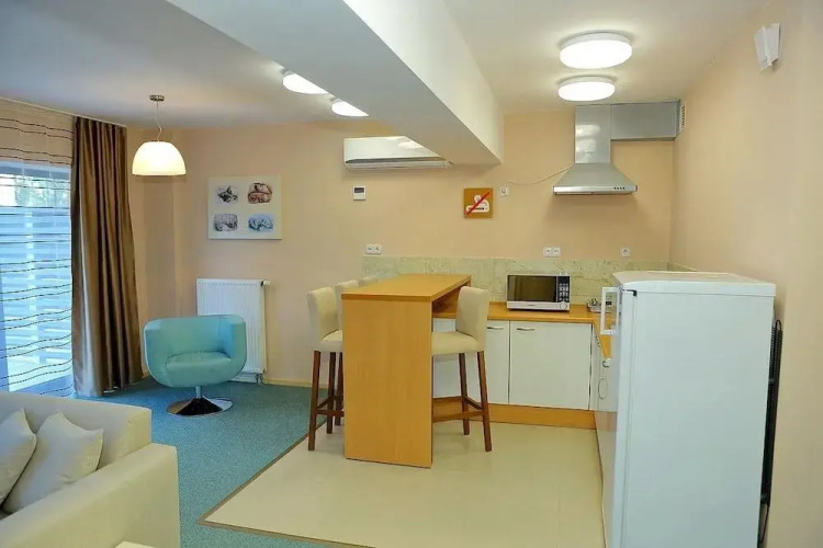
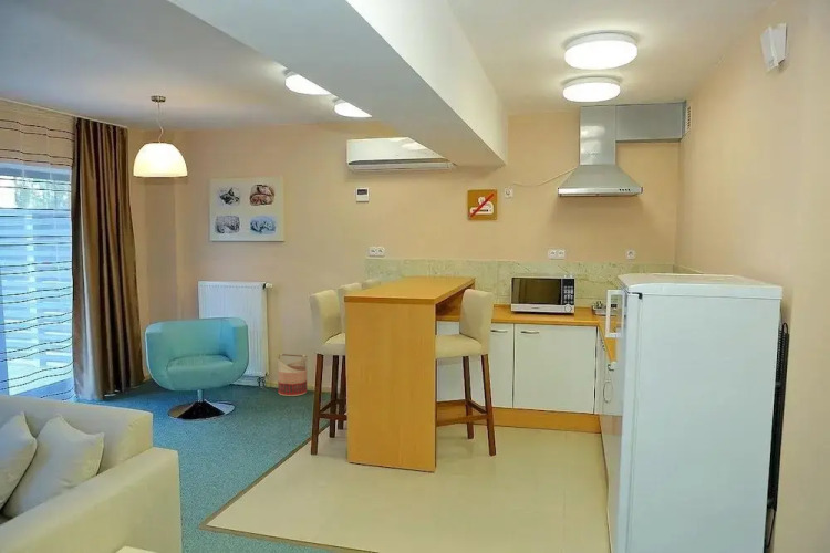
+ basket [277,353,308,397]
